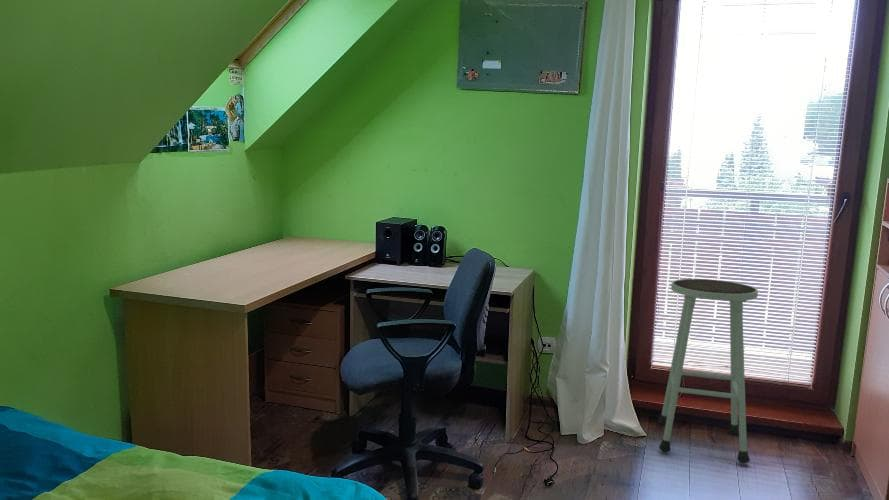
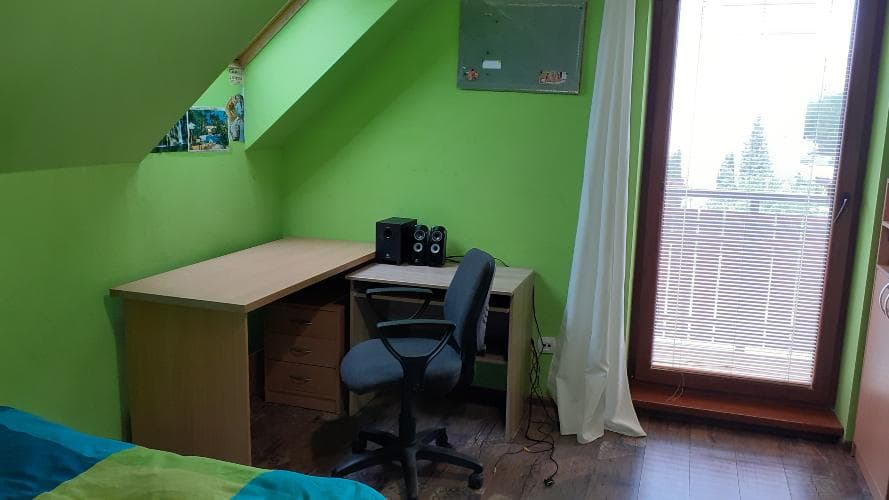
- stool [657,278,759,464]
